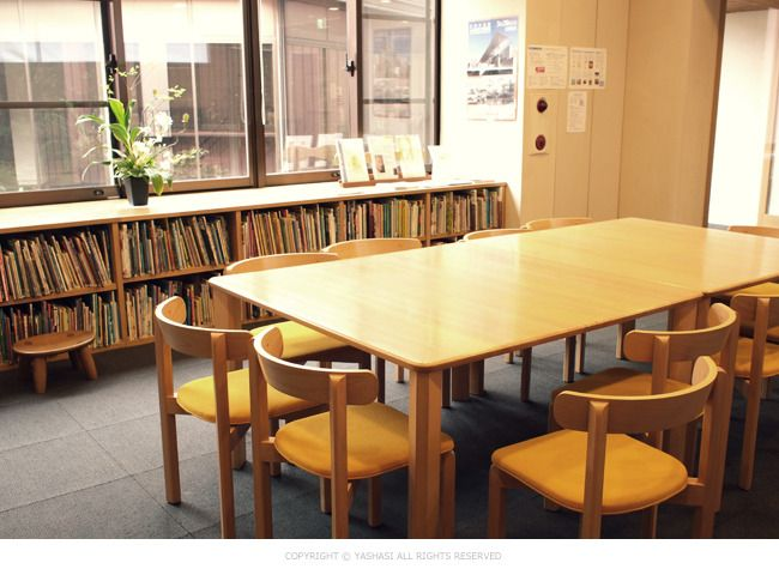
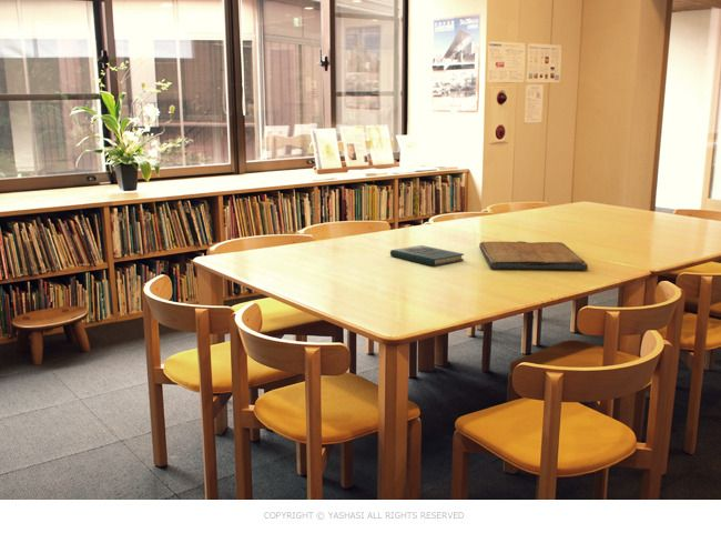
+ book [389,244,465,266]
+ religious icon [478,240,589,271]
